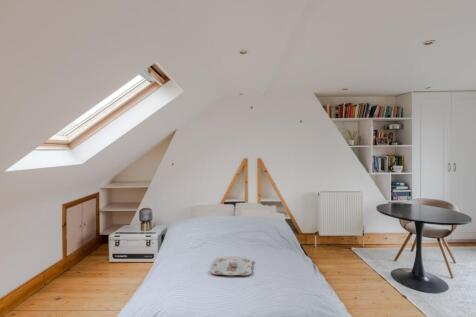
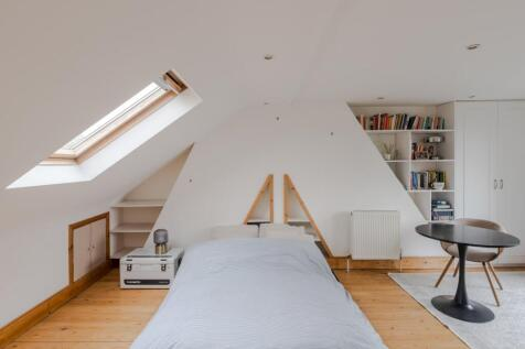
- serving tray [209,255,254,276]
